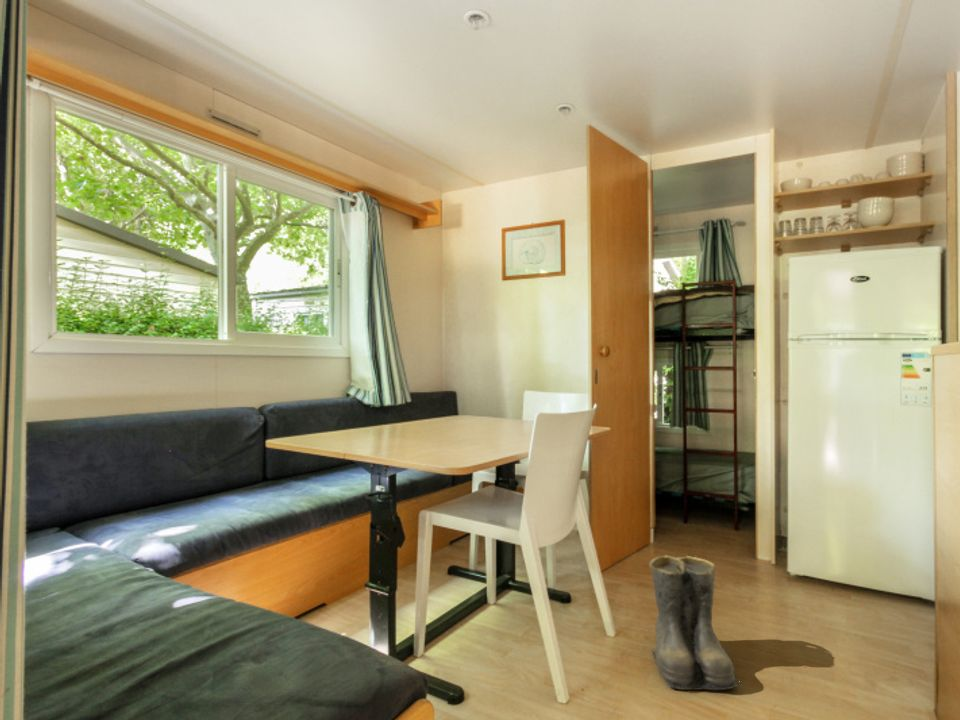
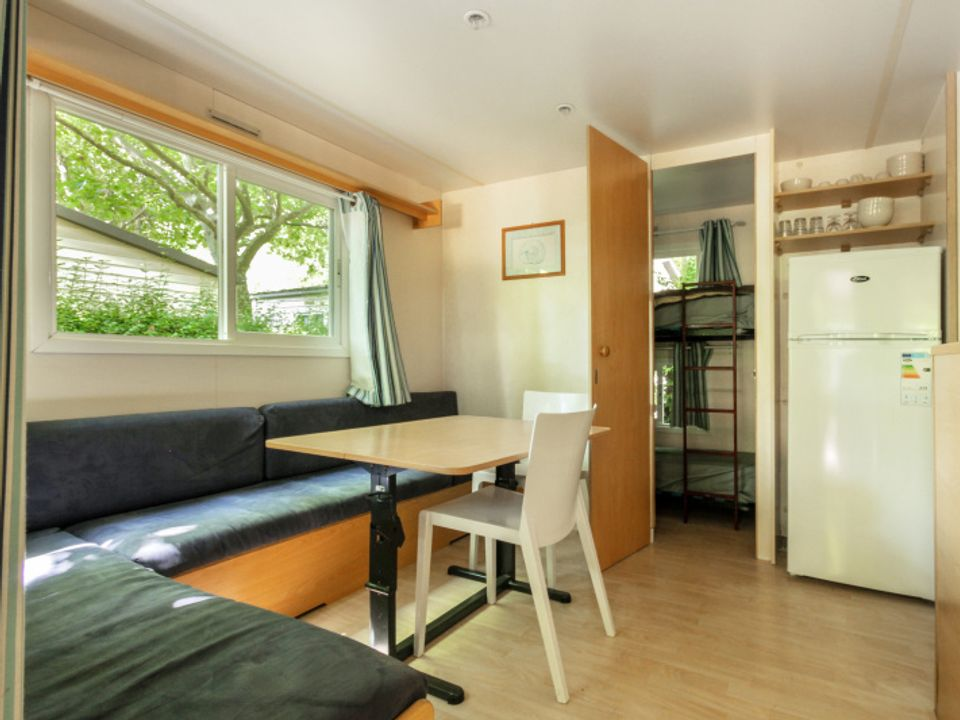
- boots [648,555,742,691]
